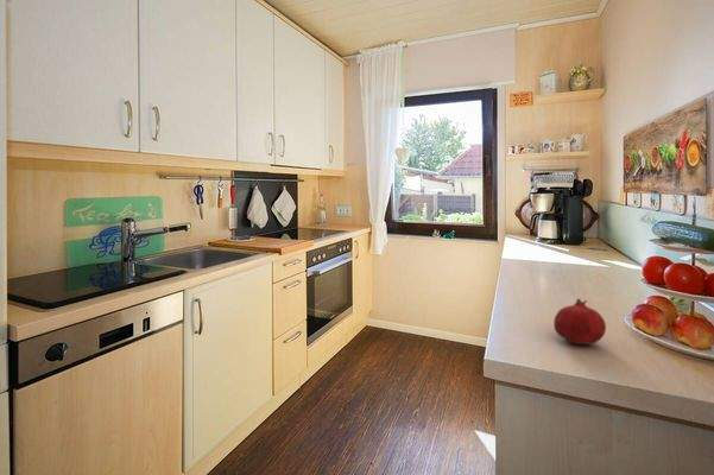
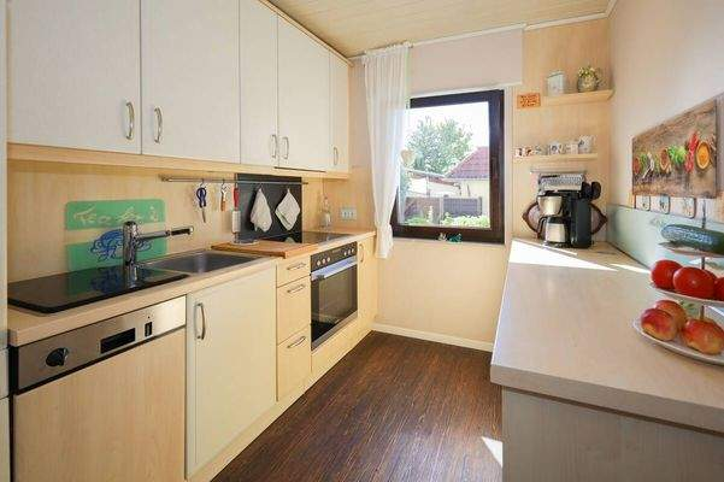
- fruit [552,297,607,346]
